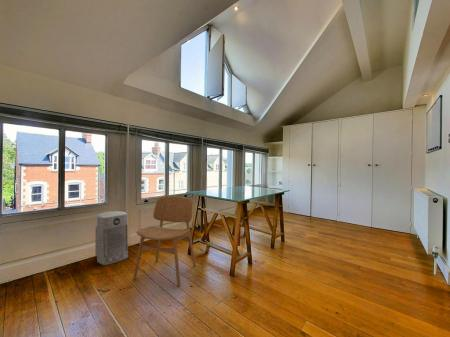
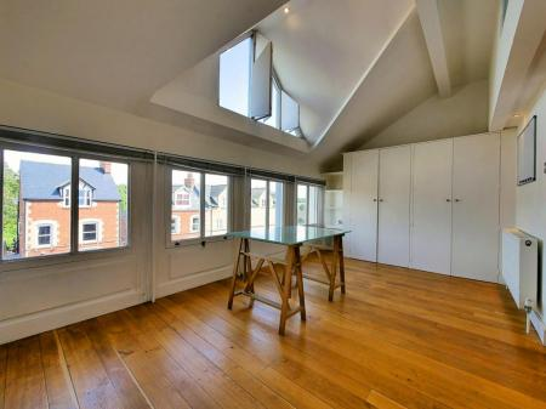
- dining chair [132,195,197,288]
- air purifier [94,210,129,266]
